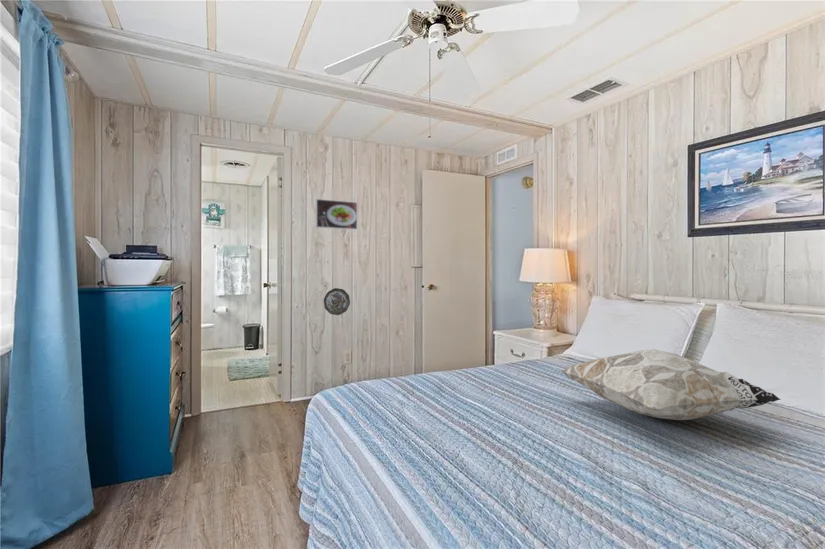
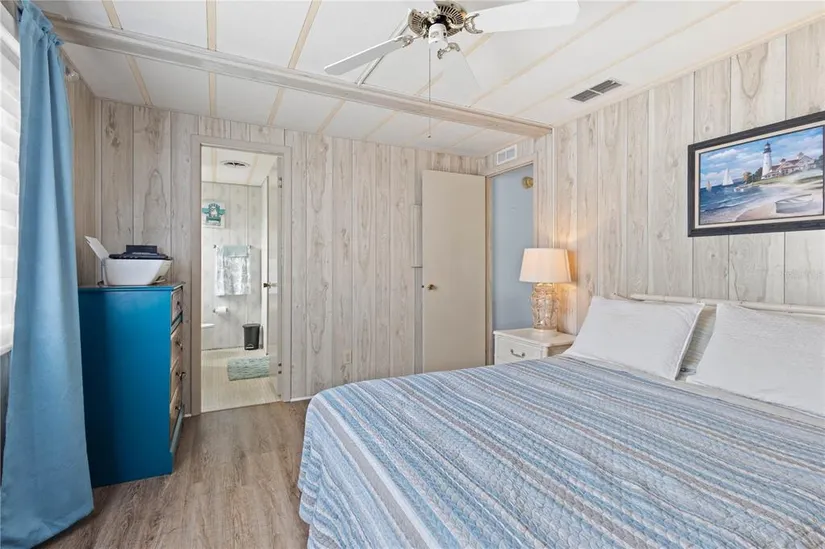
- decorative plate [323,287,351,316]
- decorative pillow [561,349,782,421]
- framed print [315,198,358,231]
